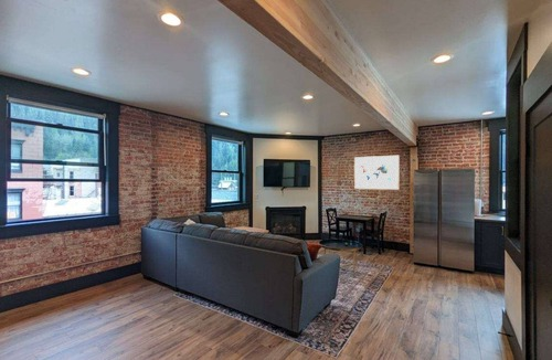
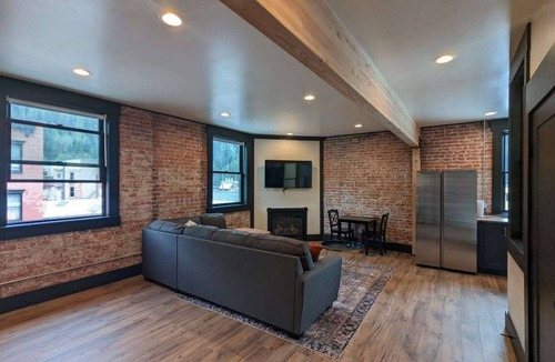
- wall art [353,155,401,191]
